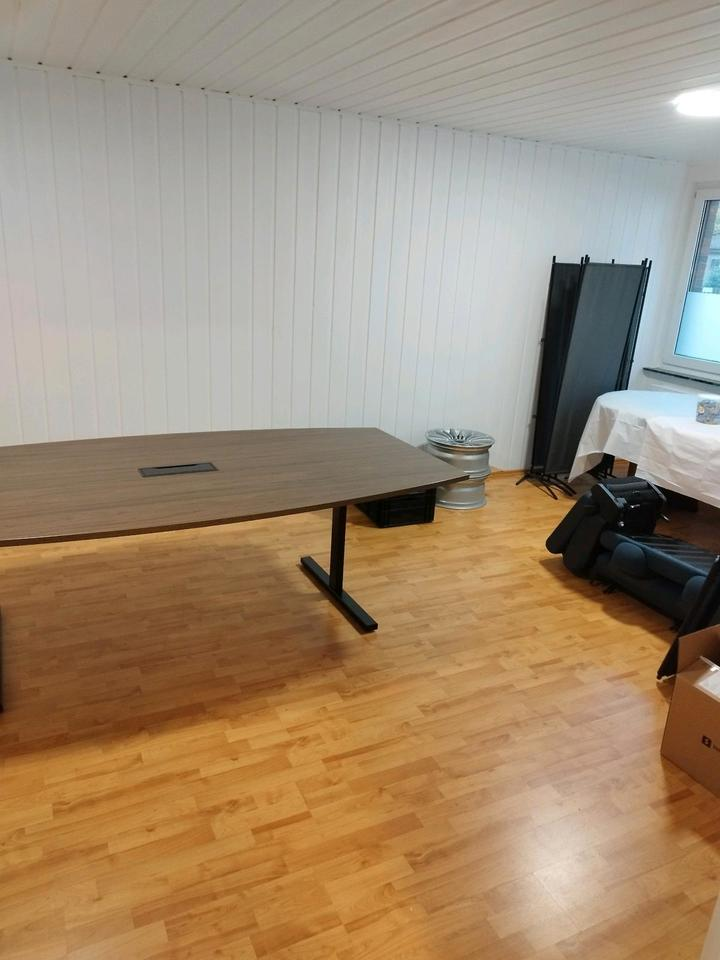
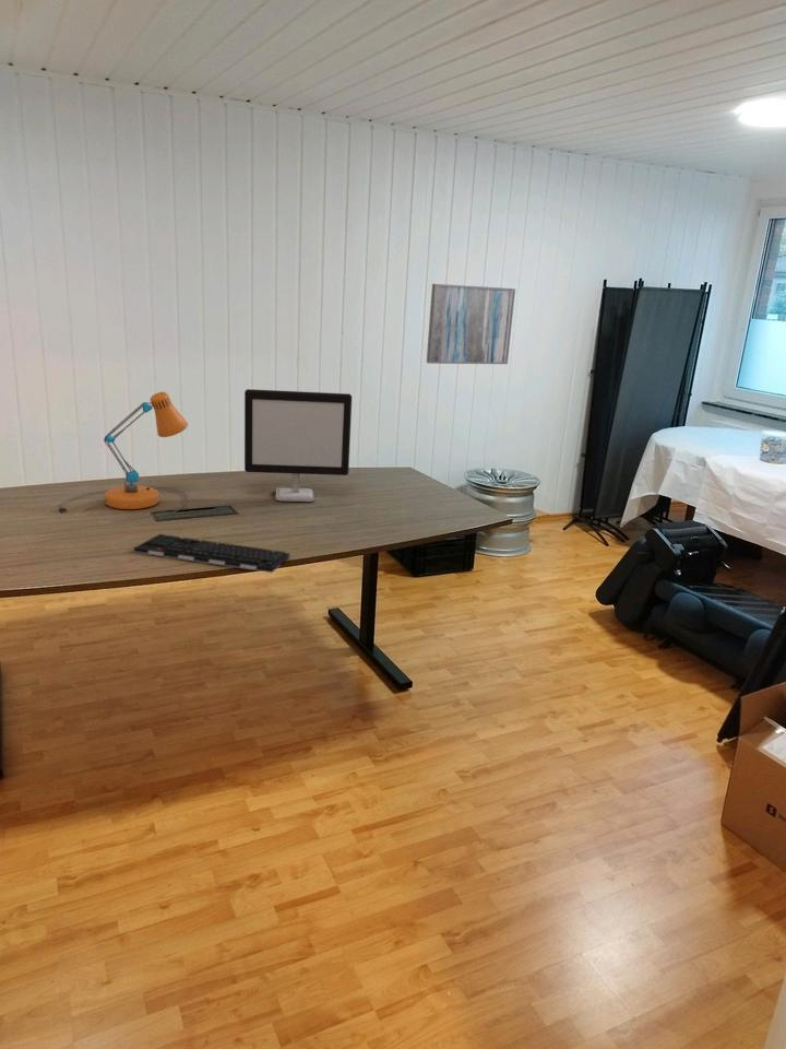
+ desk lamp [58,391,189,523]
+ wall art [426,283,516,365]
+ computer monitor [243,388,353,503]
+ keyboard [133,533,290,574]
